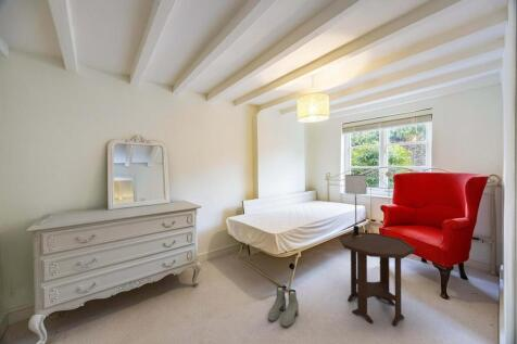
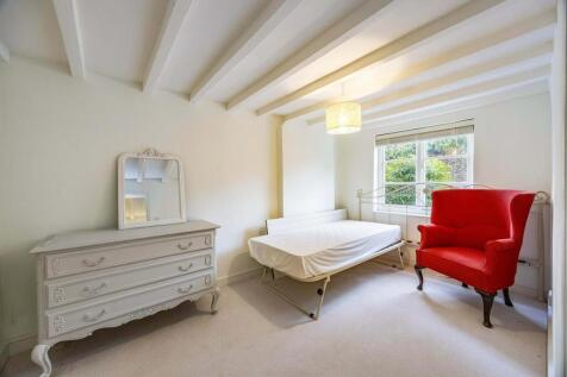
- boots [267,285,300,328]
- side table [338,231,416,328]
- table lamp [344,174,368,238]
